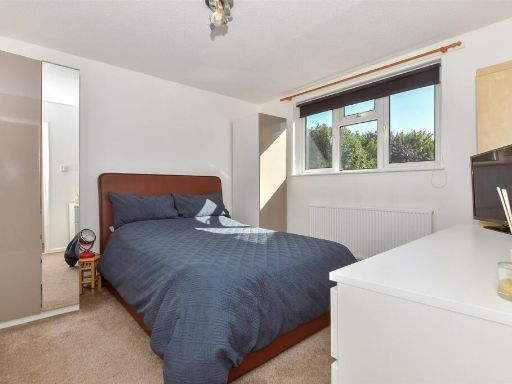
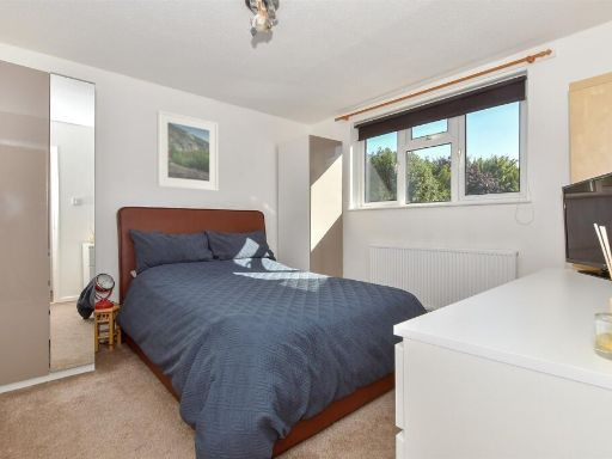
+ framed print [155,109,219,192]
